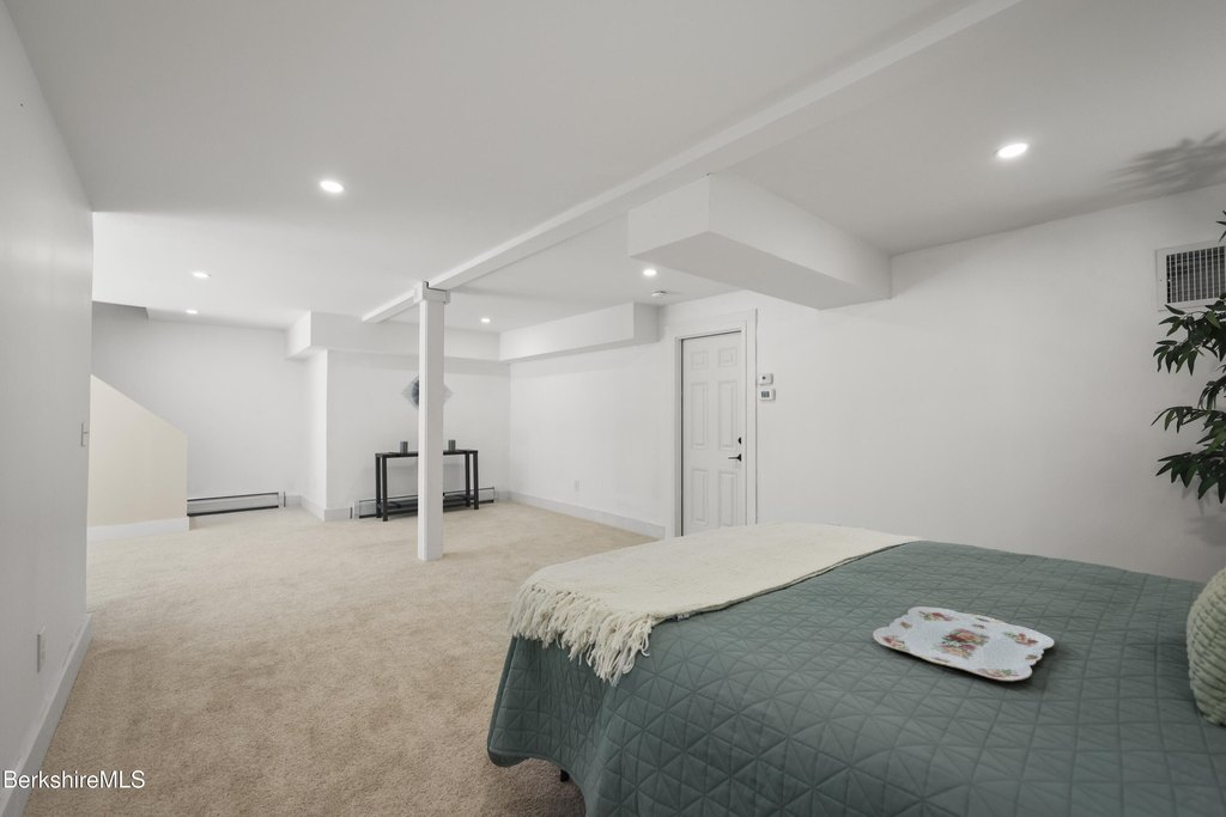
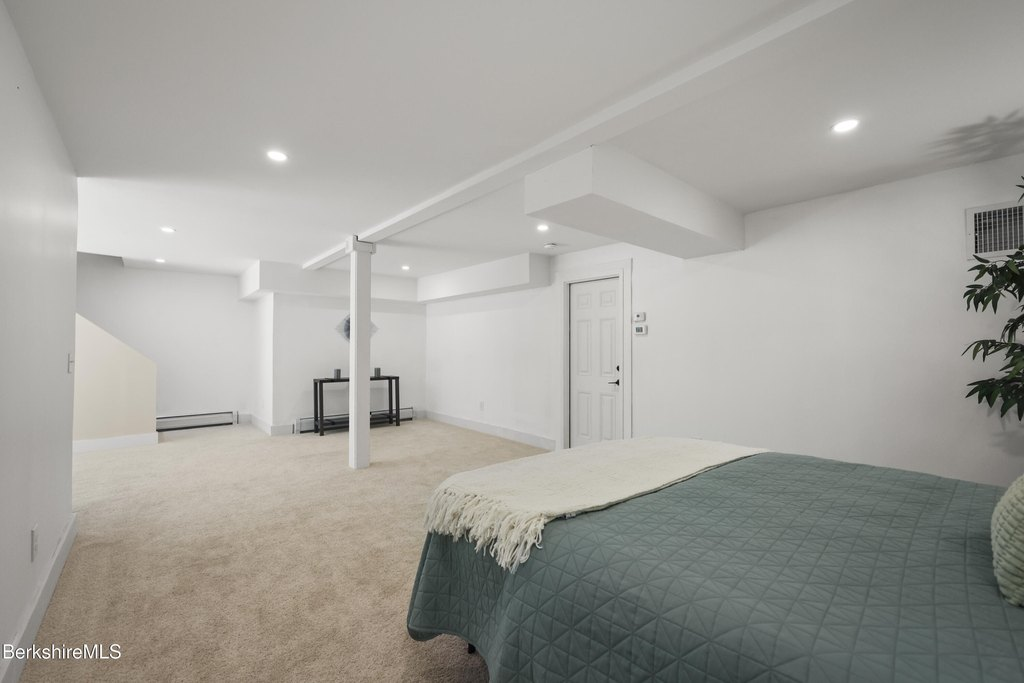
- serving tray [872,605,1056,682]
